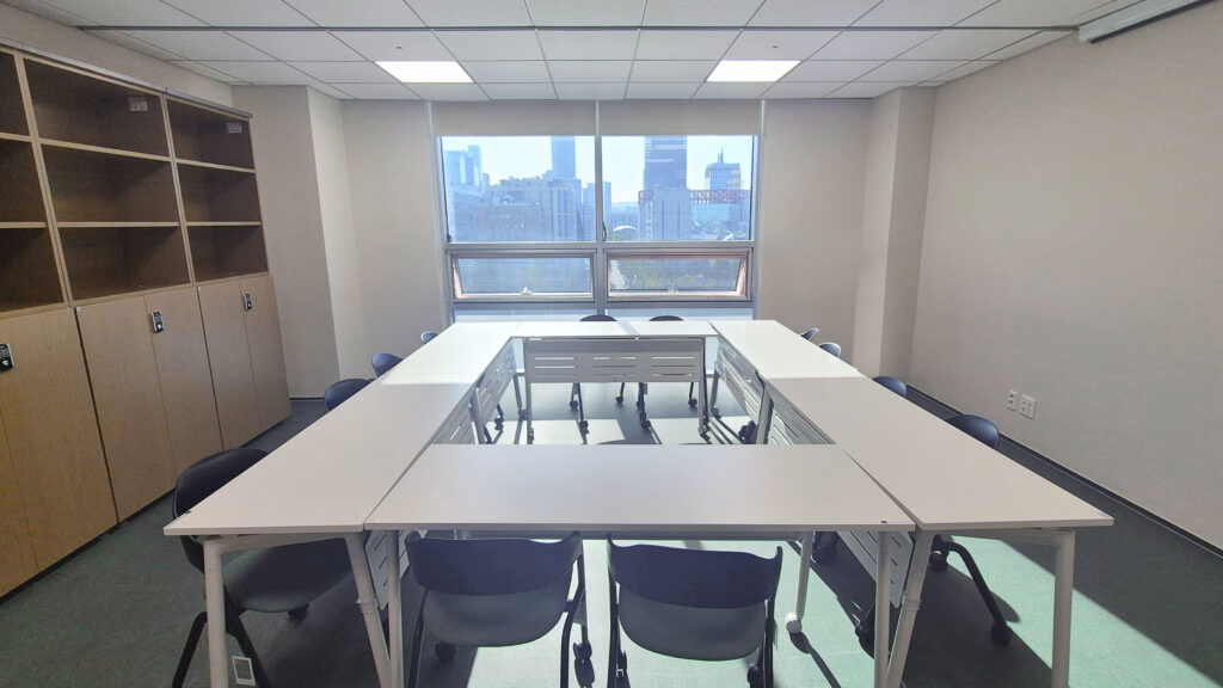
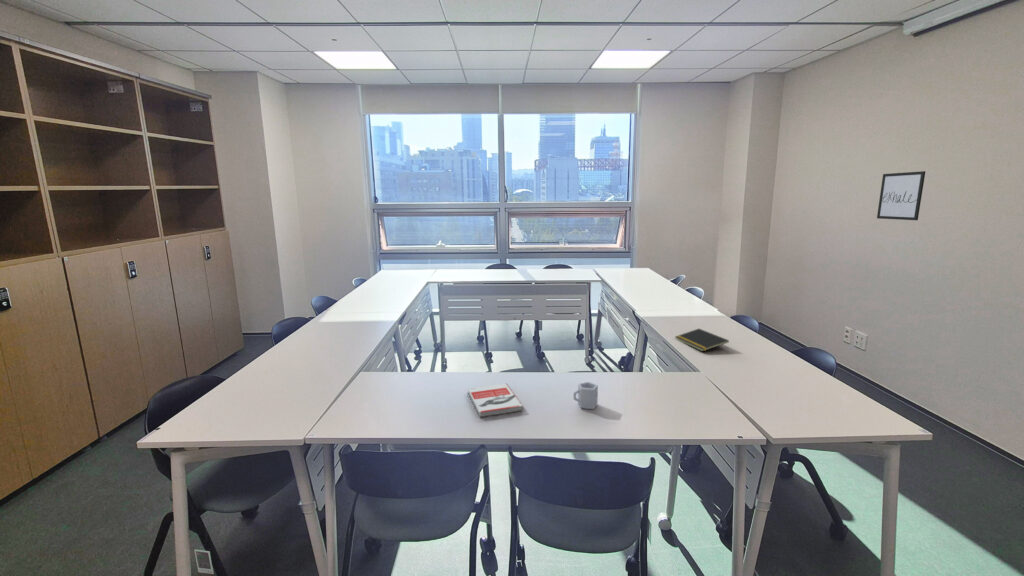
+ notepad [674,328,730,352]
+ cup [573,381,599,410]
+ wall art [876,170,926,221]
+ book [467,382,525,418]
